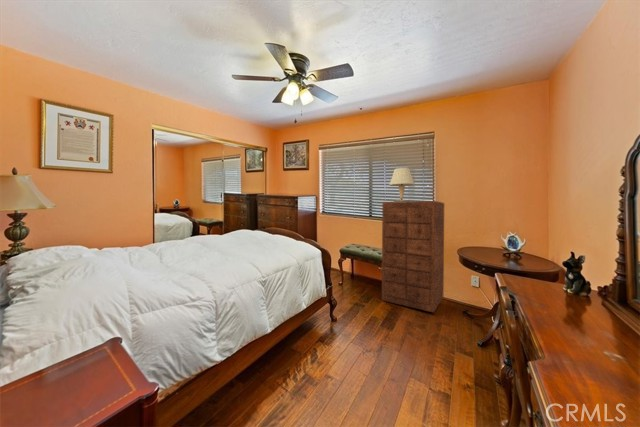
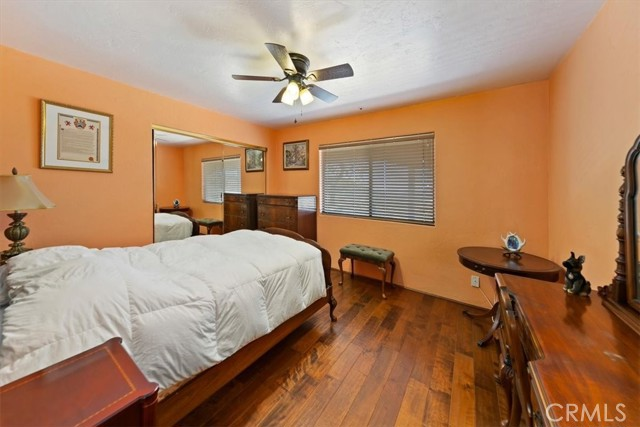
- table lamp [389,167,415,202]
- dresser [381,200,445,314]
